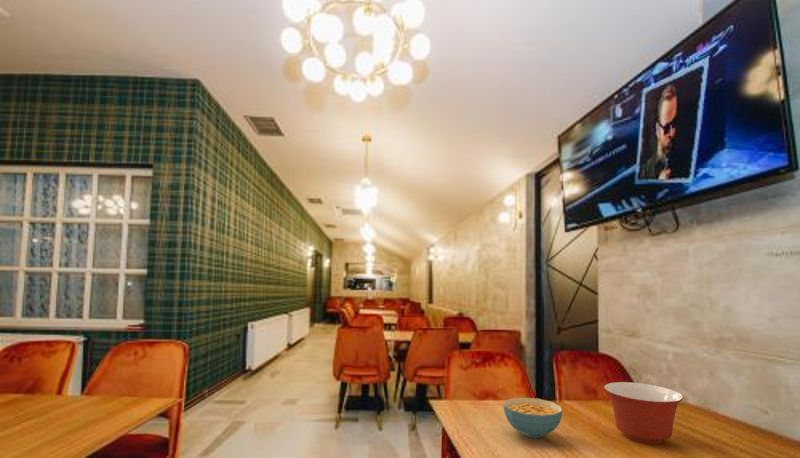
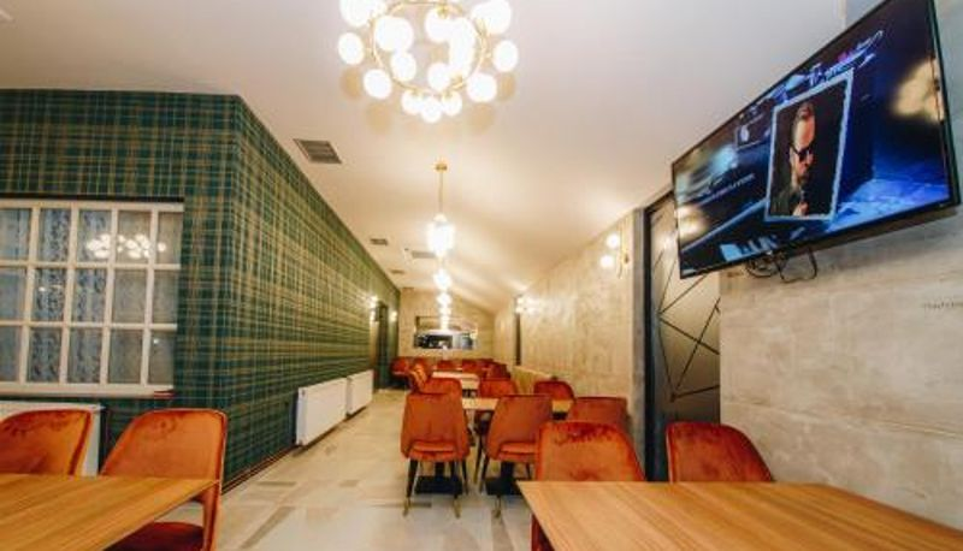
- mixing bowl [603,381,684,445]
- cereal bowl [503,397,563,439]
